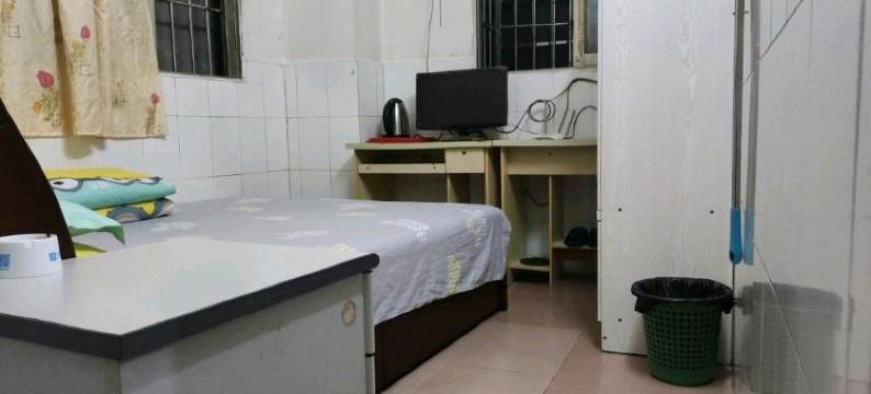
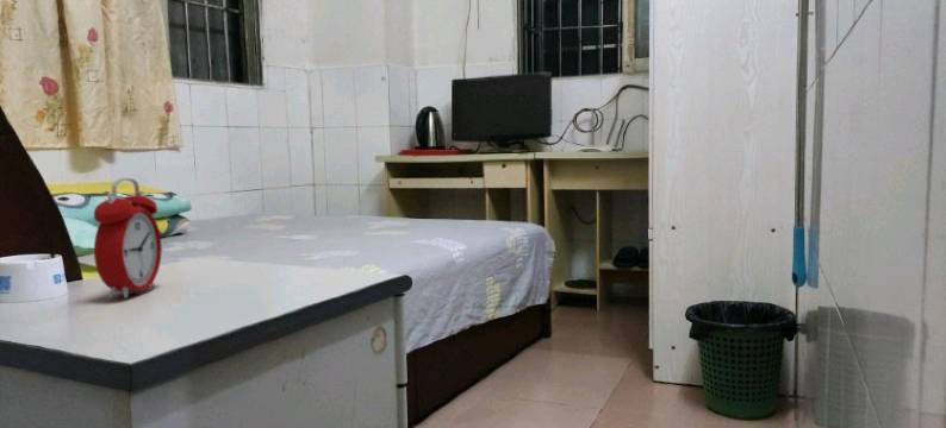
+ alarm clock [93,177,163,300]
